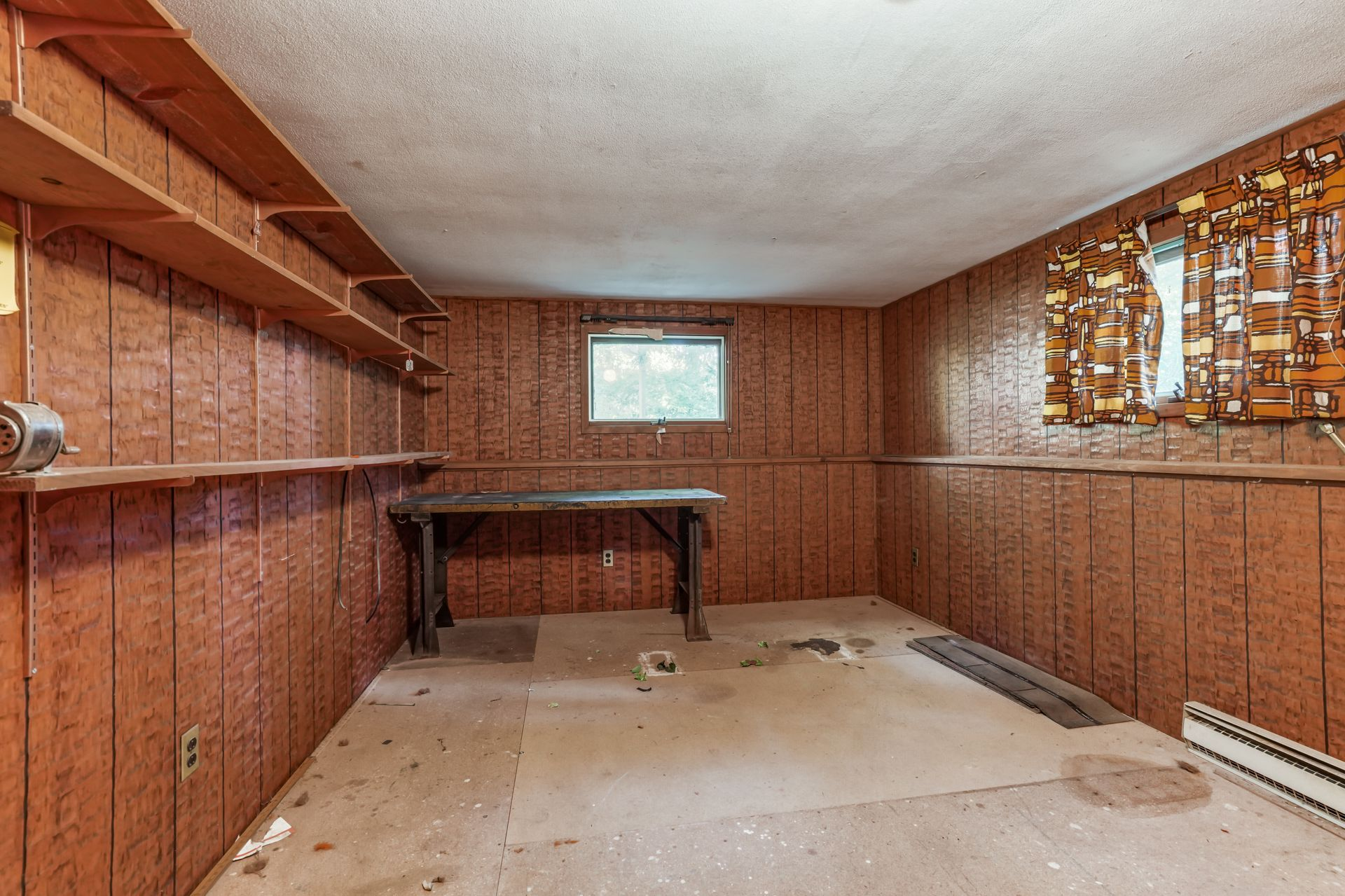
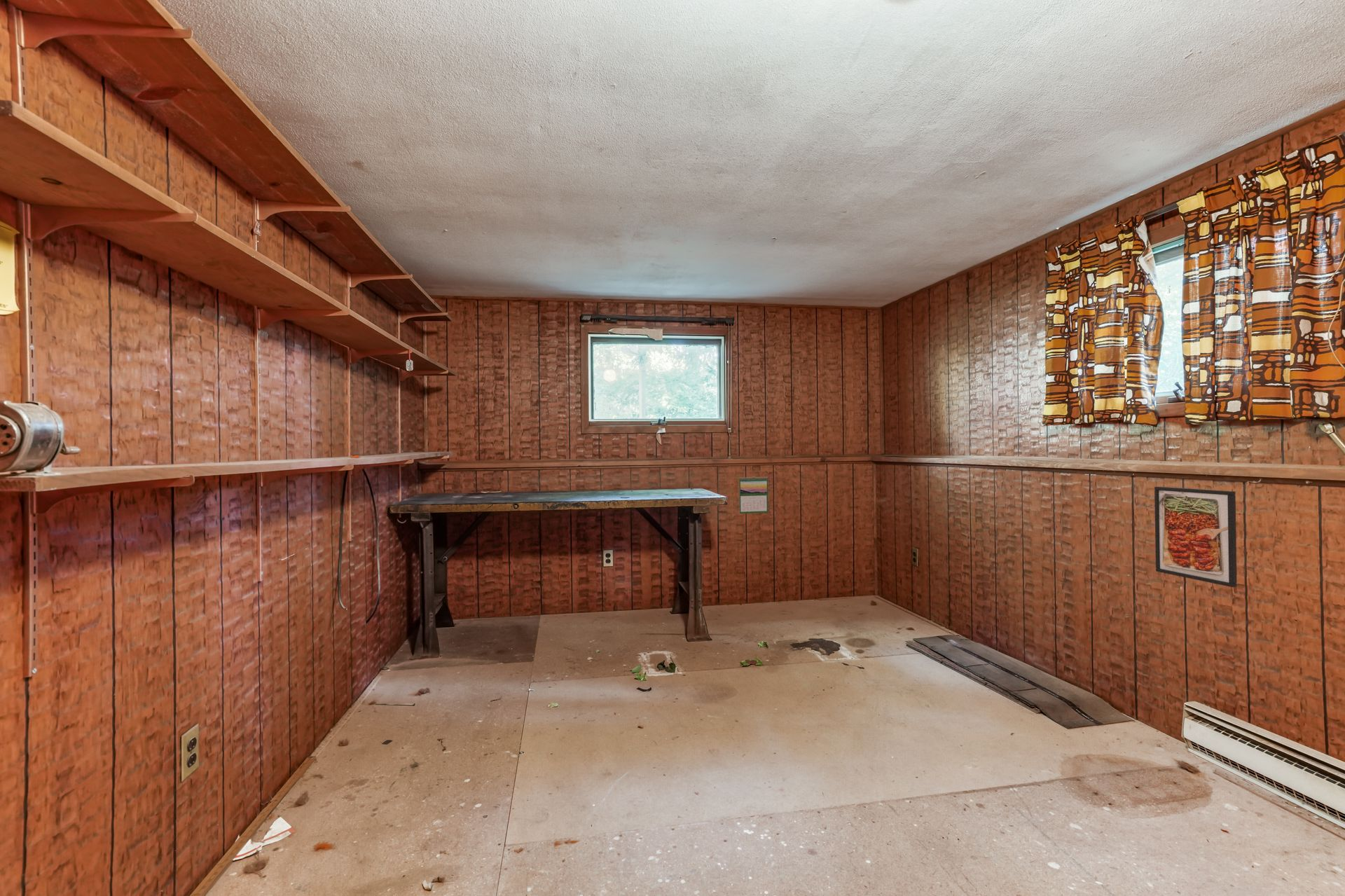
+ calendar [738,476,769,514]
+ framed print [1154,486,1238,588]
